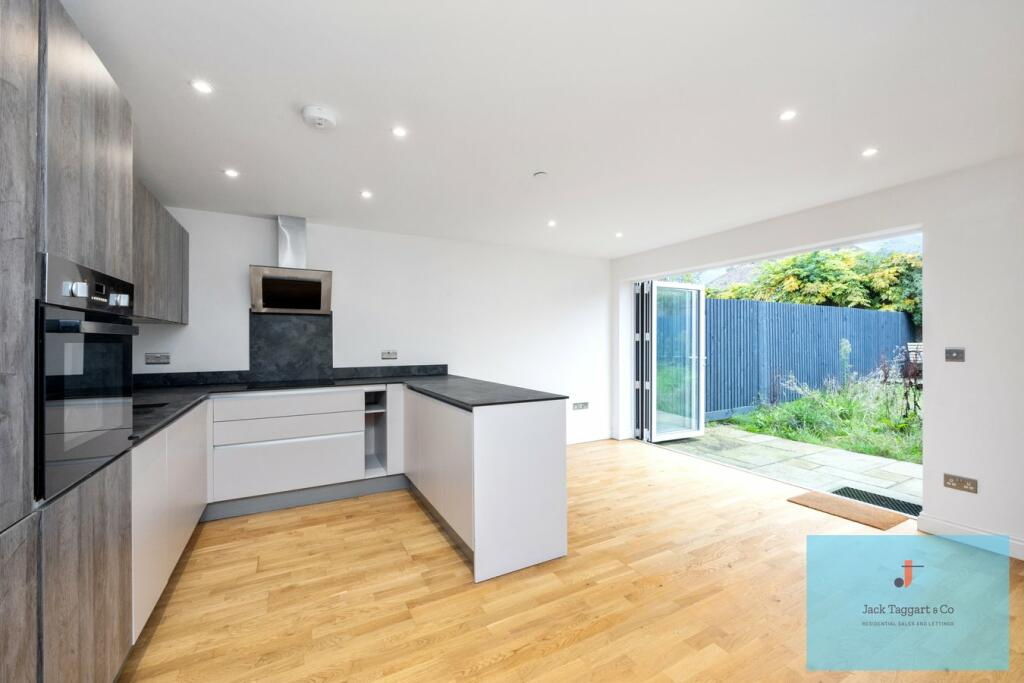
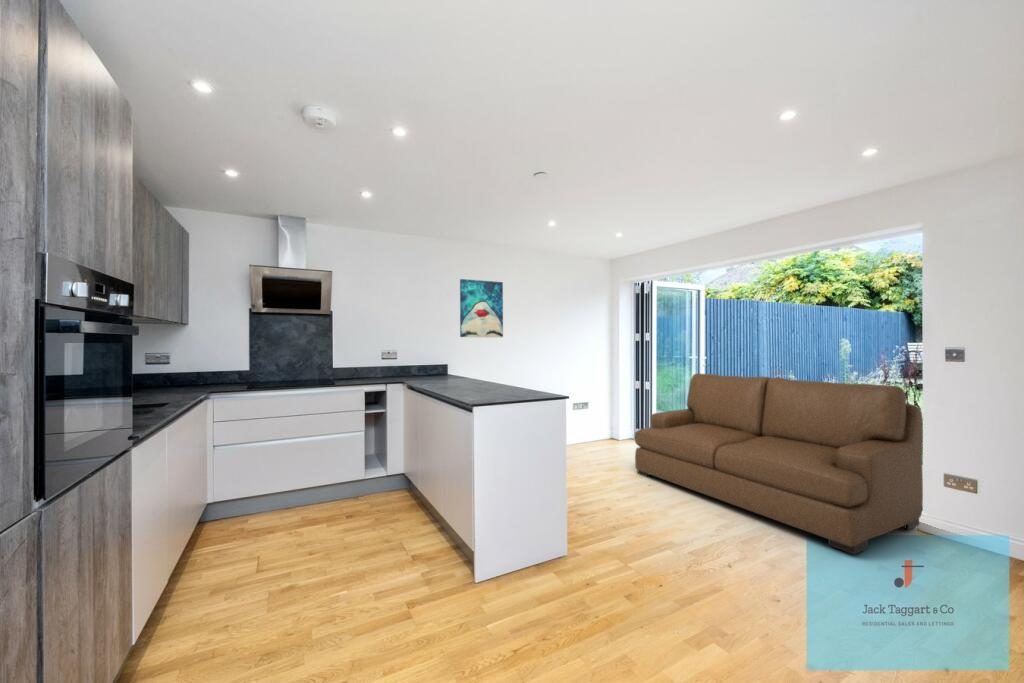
+ wall art [459,278,504,338]
+ sofa [634,372,924,556]
